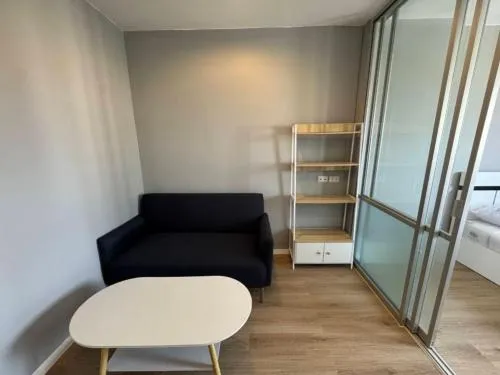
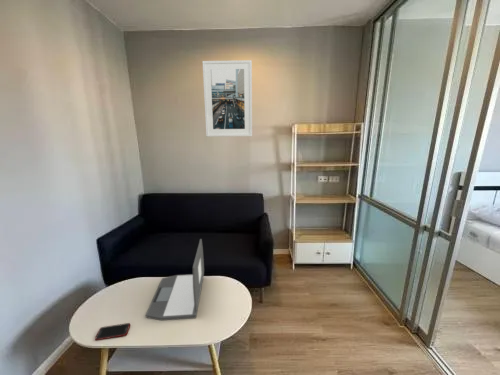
+ laptop [145,238,205,321]
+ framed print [201,59,253,138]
+ cell phone [94,322,131,341]
